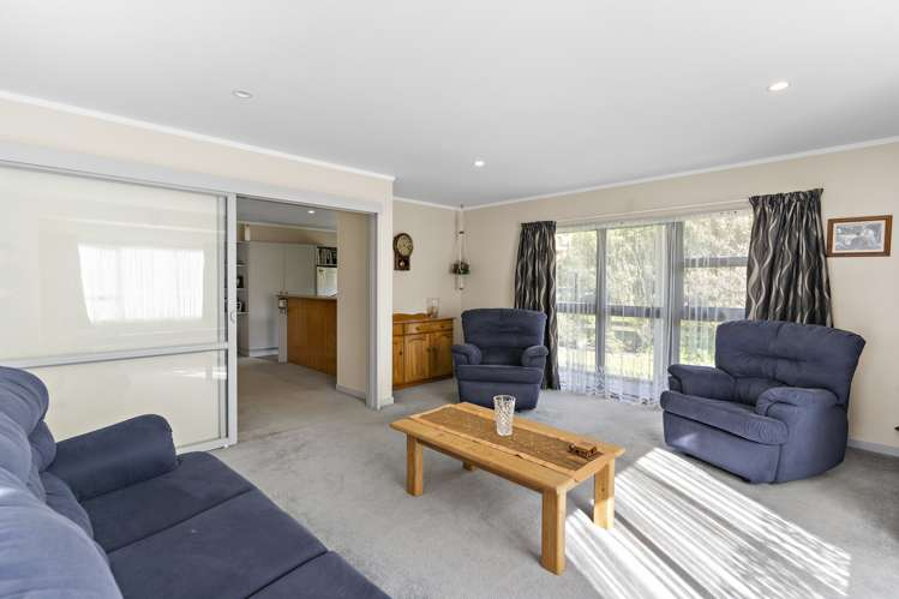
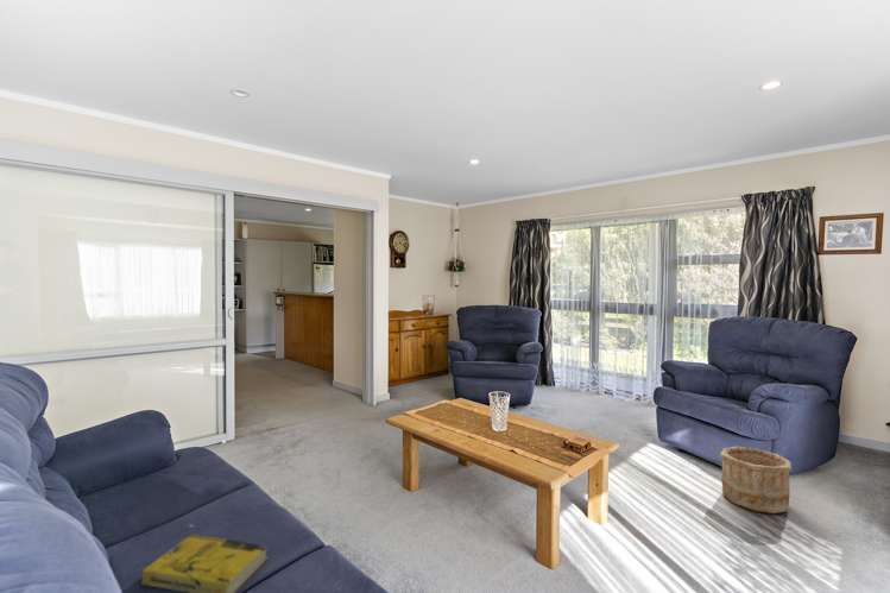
+ book [140,534,269,593]
+ wooden bucket [719,446,793,515]
